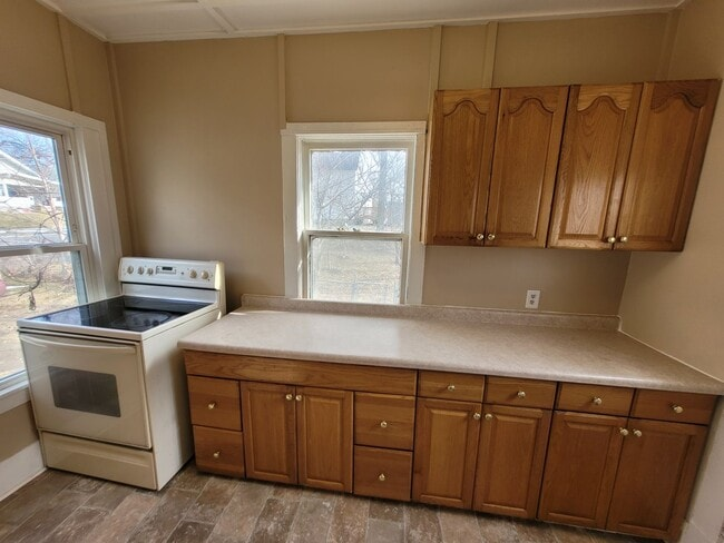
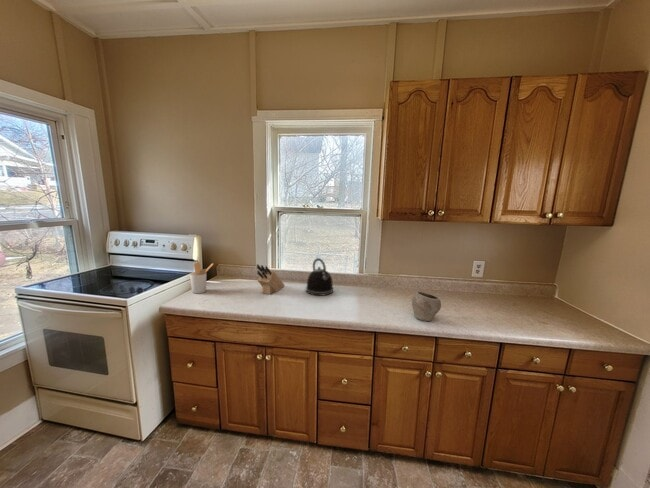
+ kettle [305,257,334,297]
+ knife block [256,263,286,295]
+ utensil holder [189,261,214,294]
+ bowl [411,290,442,322]
